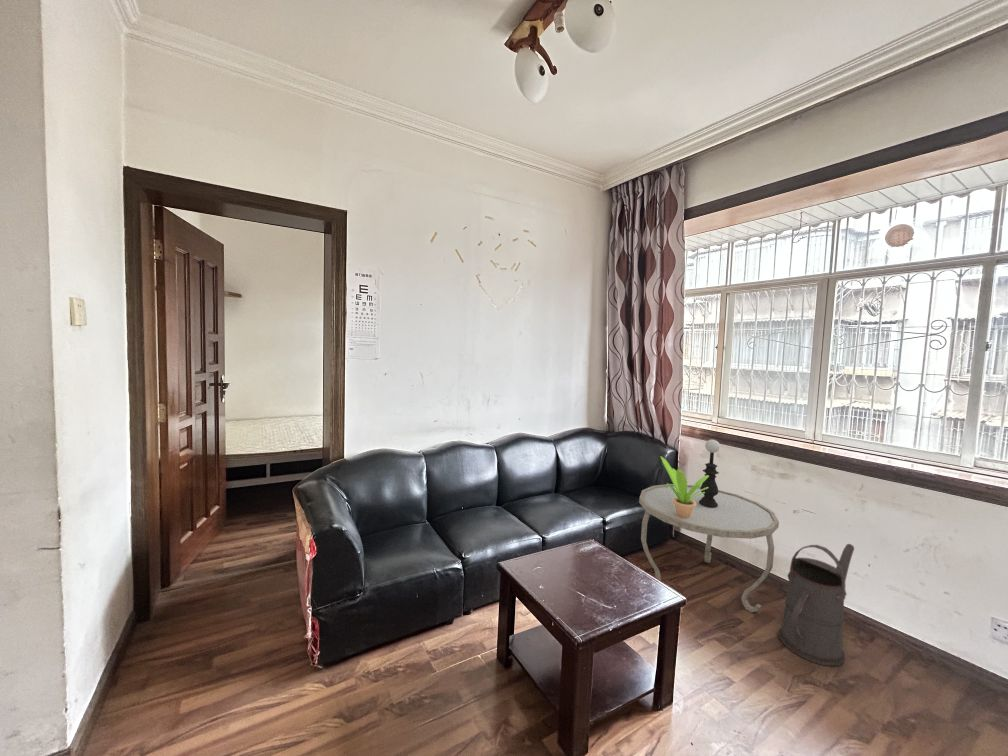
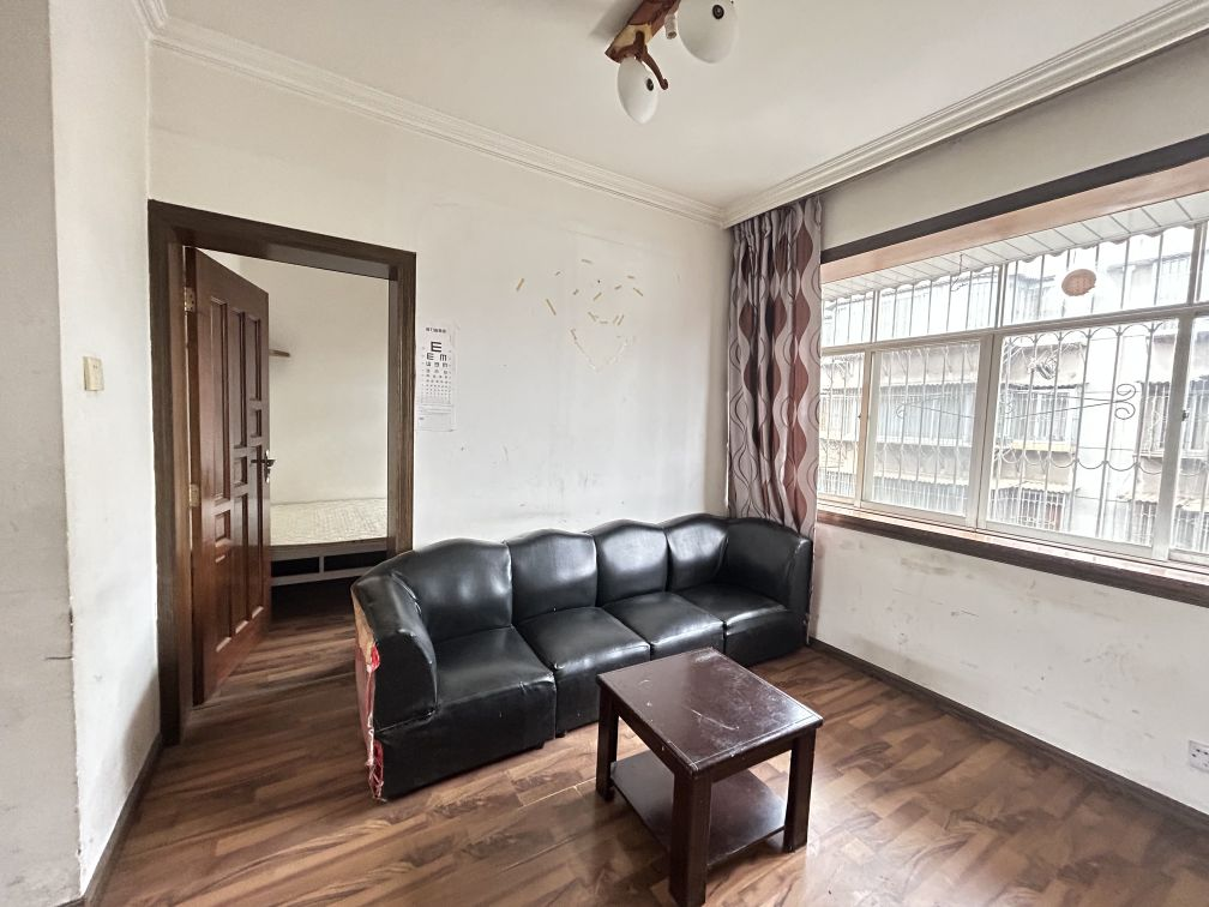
- watering can [777,543,855,667]
- table lamp [699,439,721,507]
- potted plant [659,455,709,519]
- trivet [638,483,780,613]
